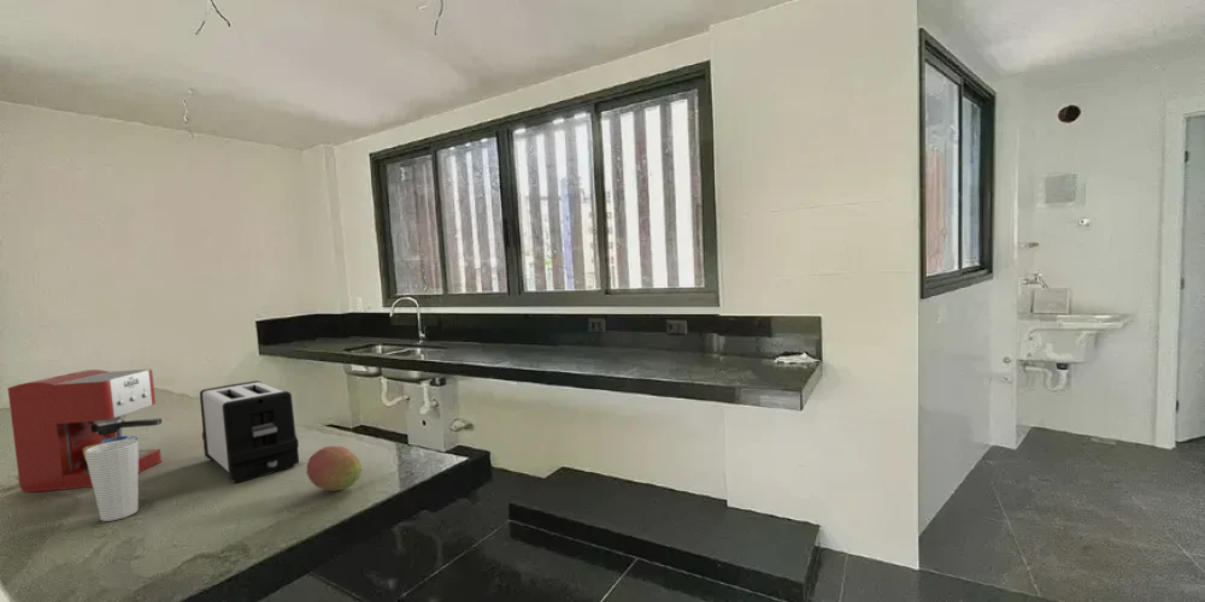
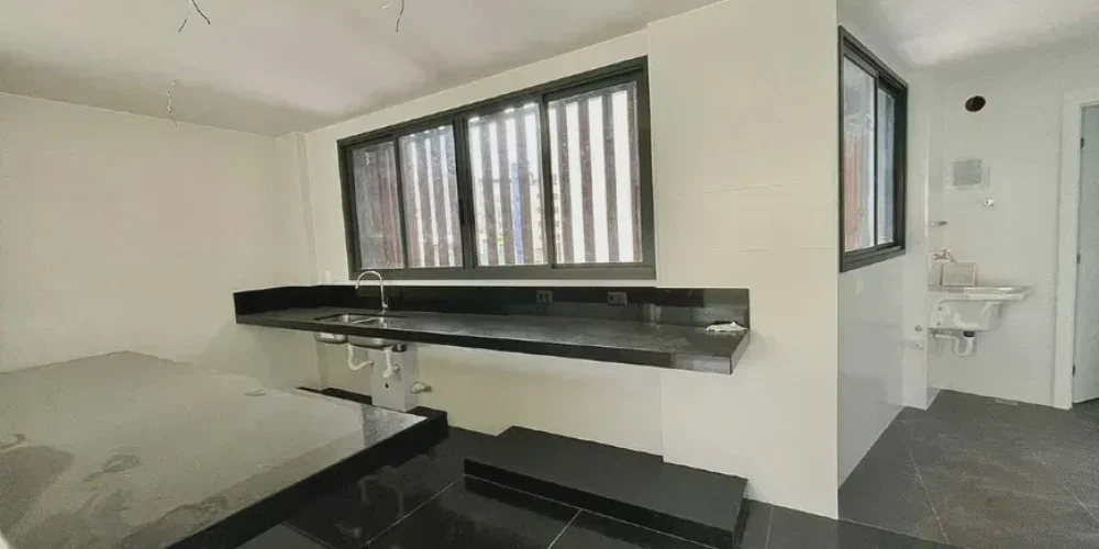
- cup [84,438,140,523]
- toaster [199,379,300,484]
- coffee maker [7,368,163,494]
- fruit [305,445,363,492]
